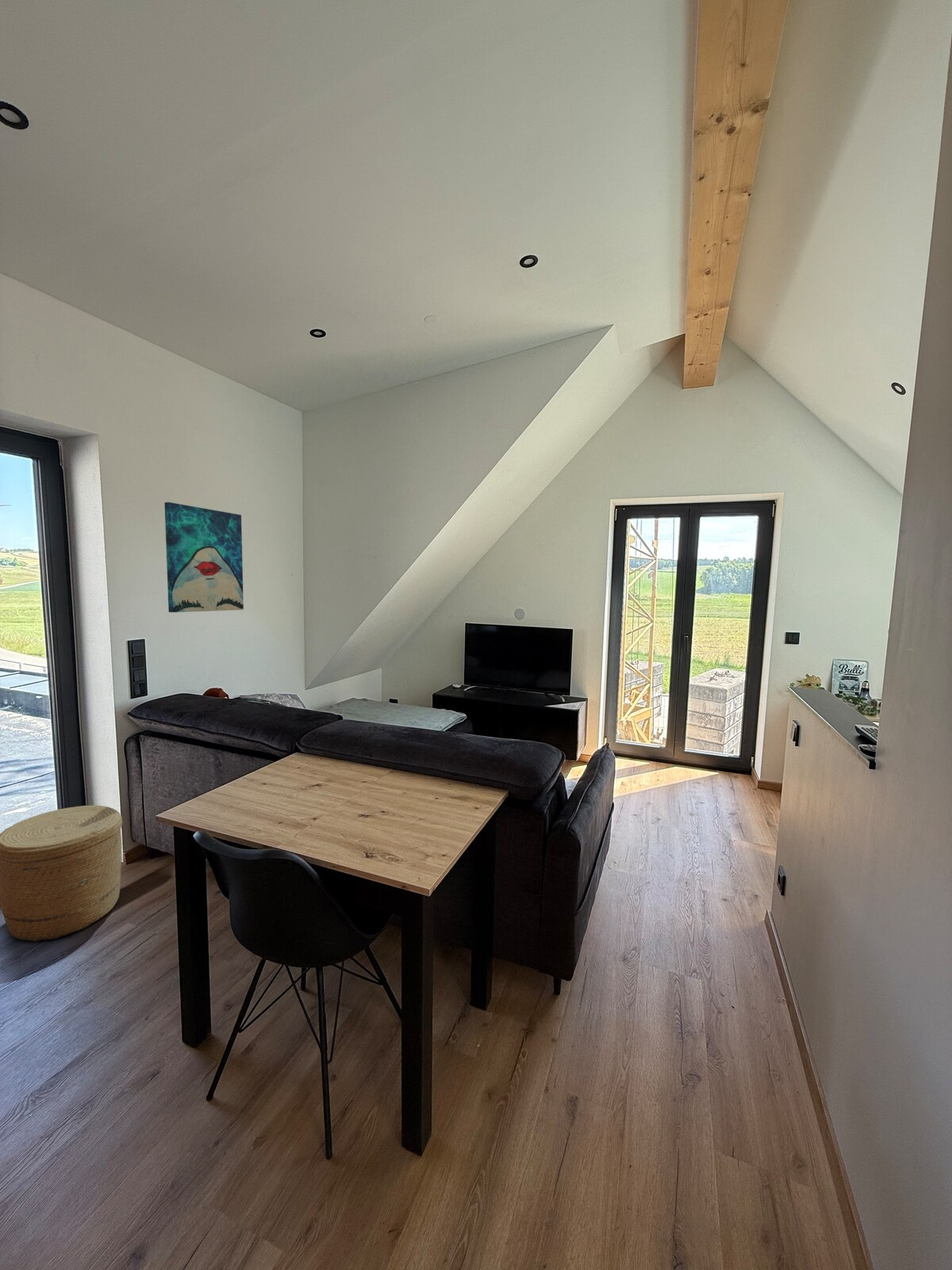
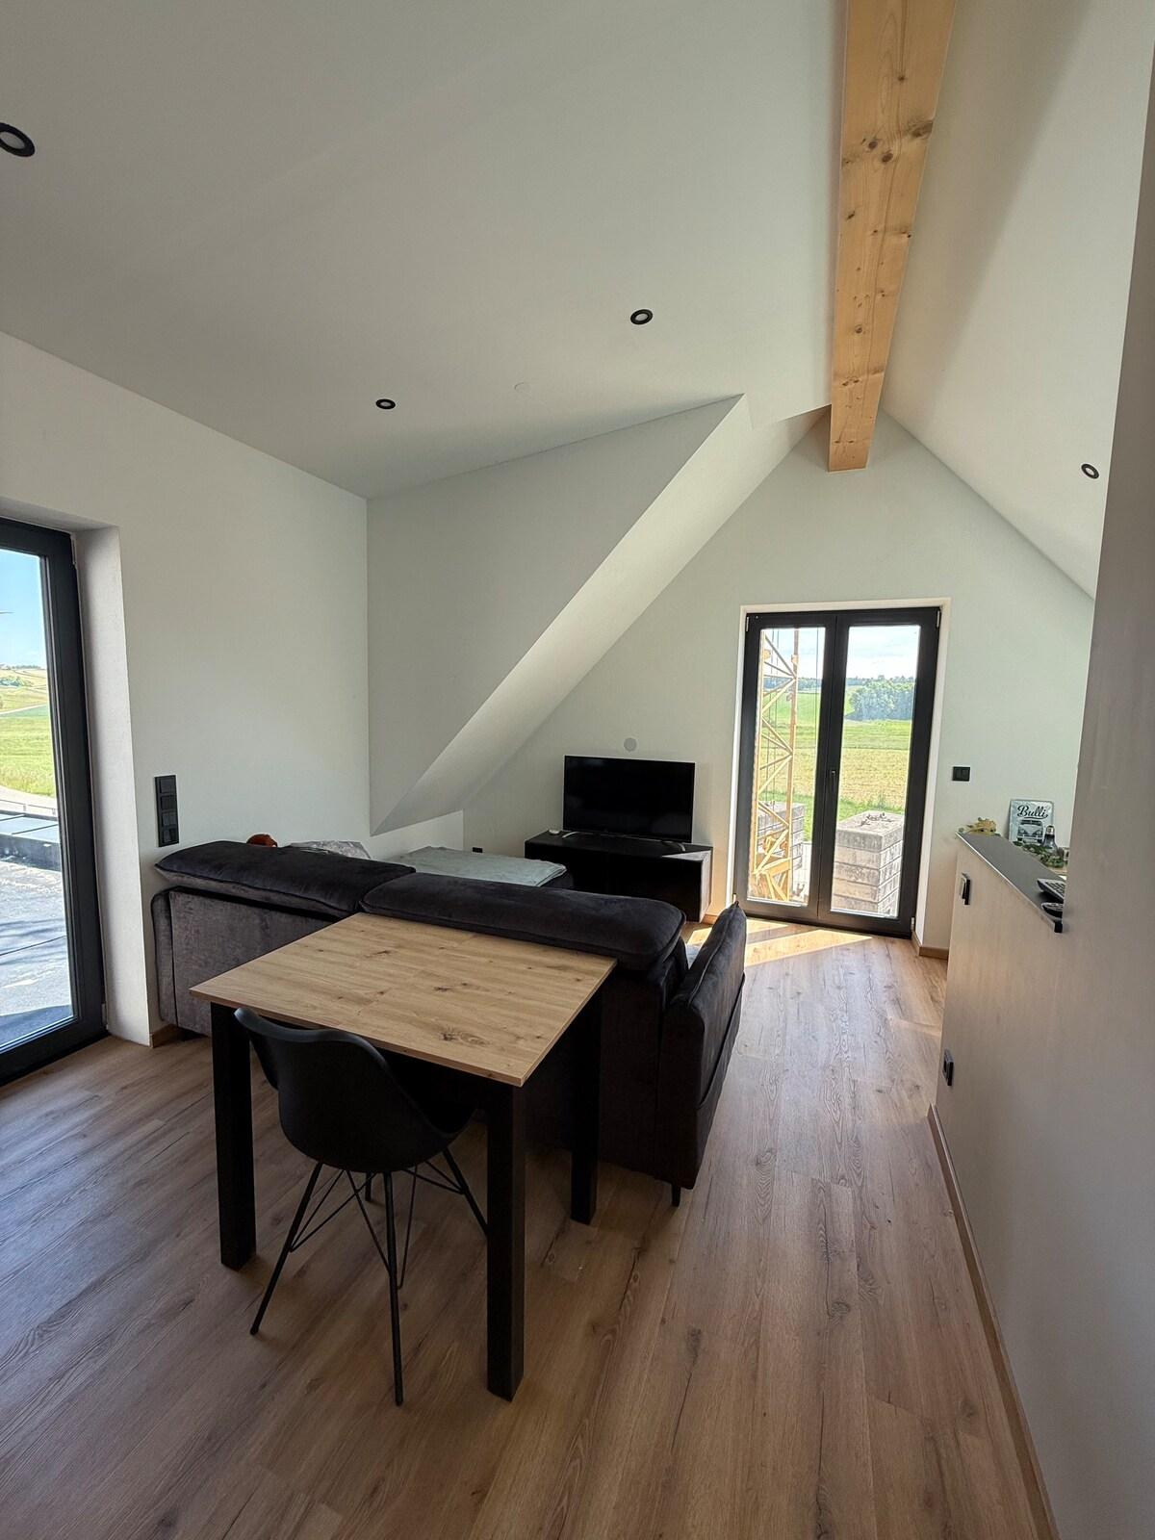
- wall art [163,502,244,614]
- woven basket [0,805,123,942]
